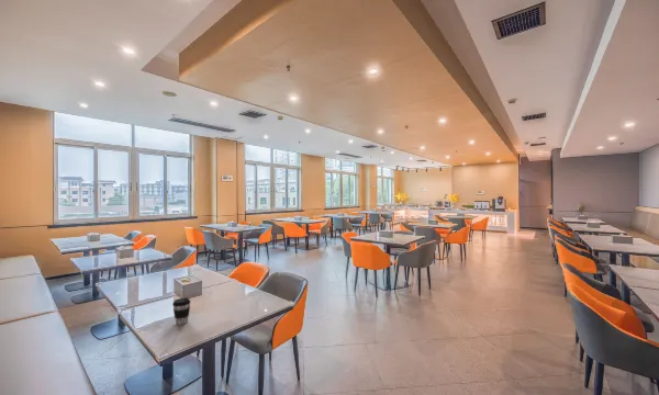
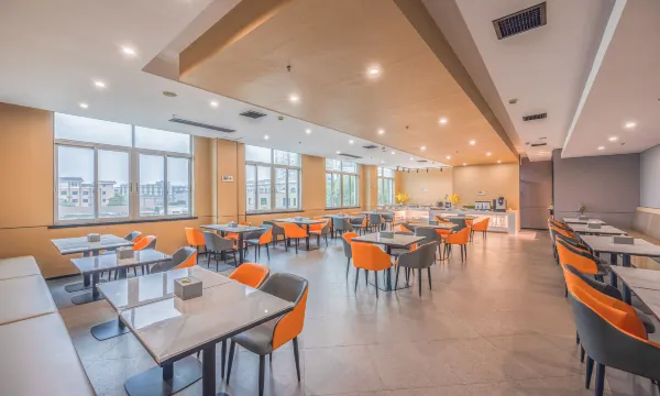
- coffee cup [171,297,191,326]
